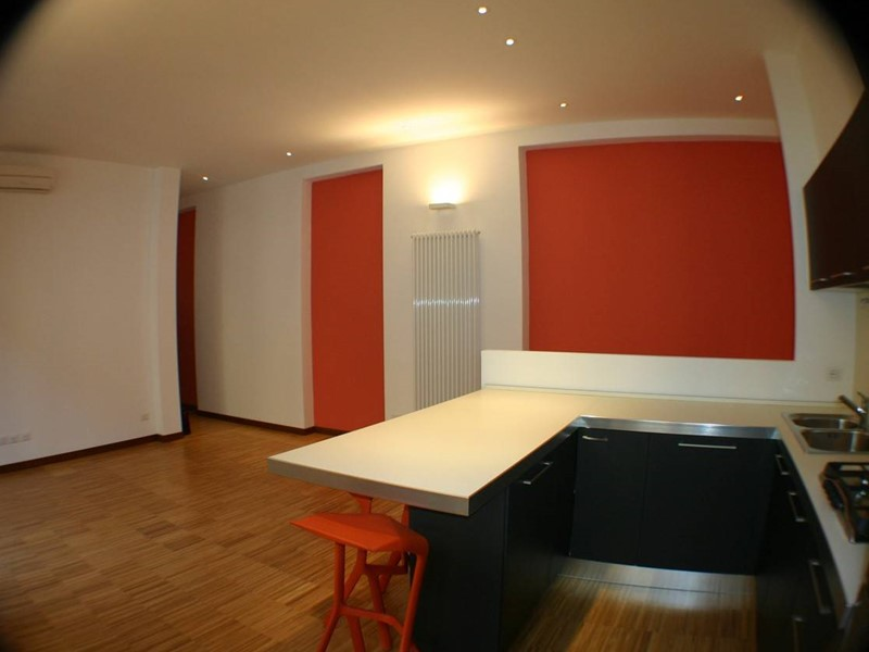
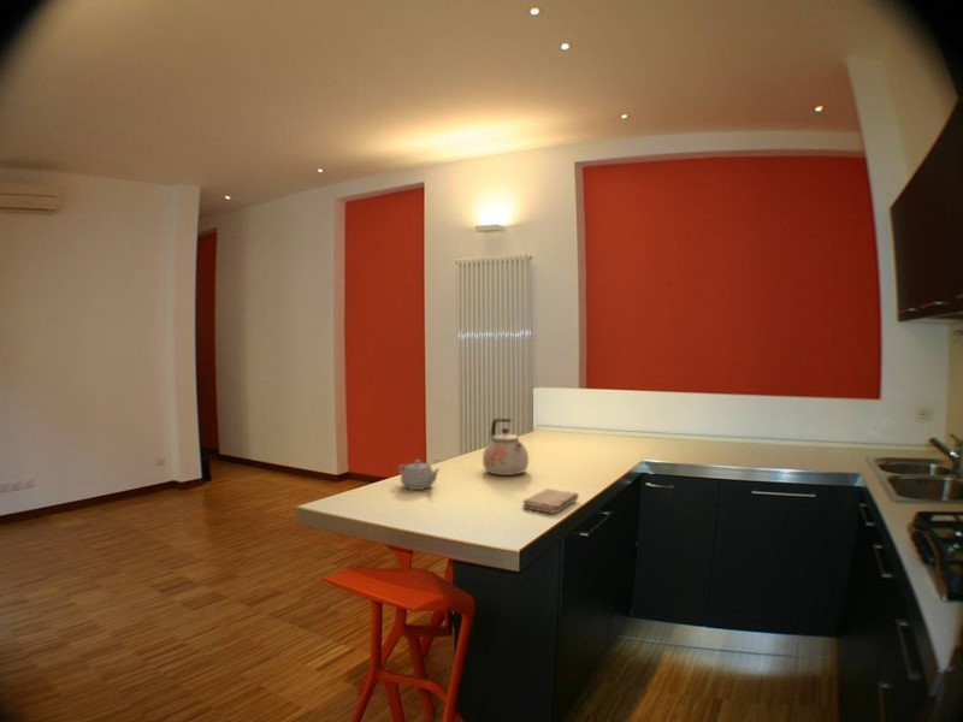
+ kettle [482,418,530,477]
+ washcloth [521,487,579,515]
+ teapot [397,458,442,491]
